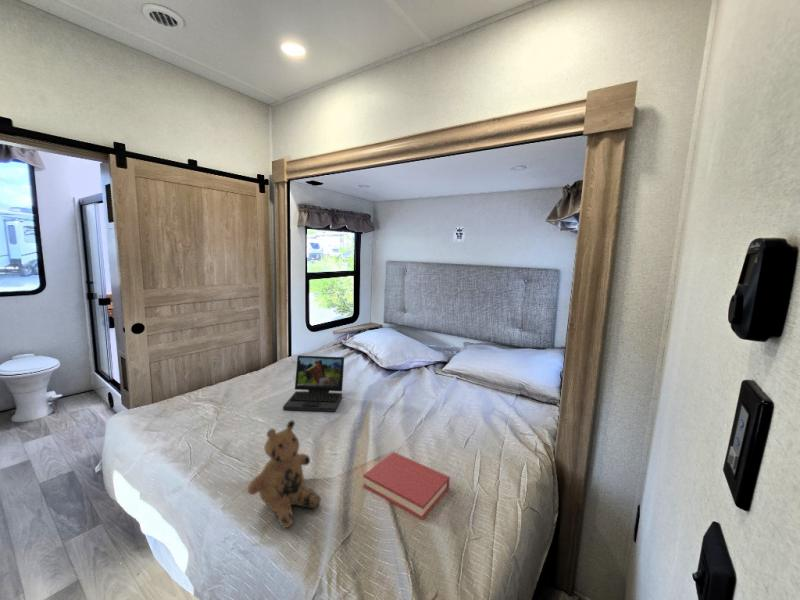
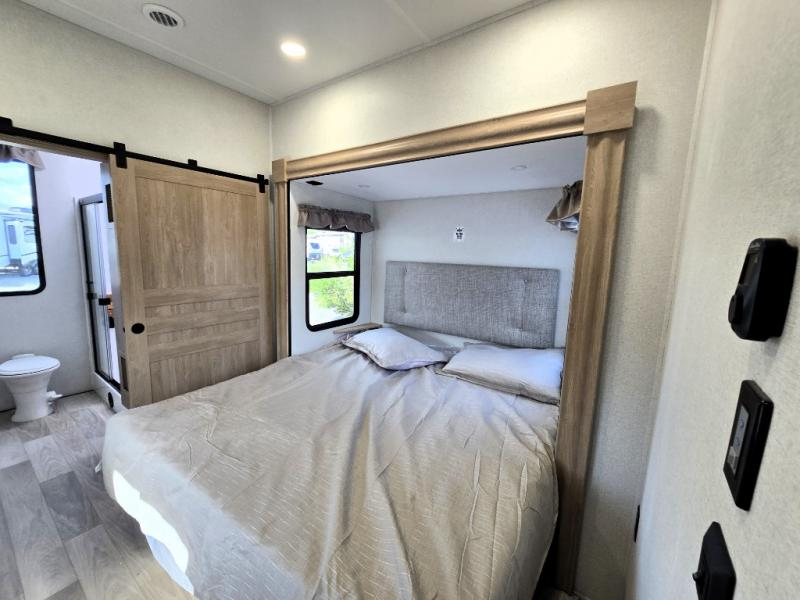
- teddy bear [247,419,322,529]
- hardback book [362,451,451,521]
- laptop [282,355,345,413]
